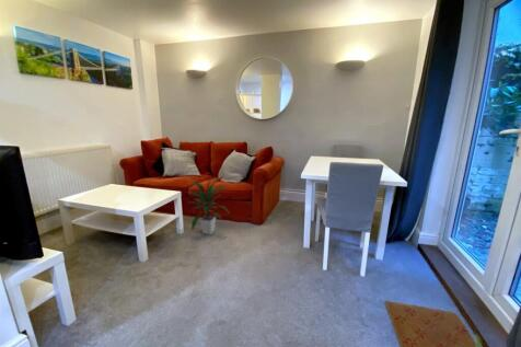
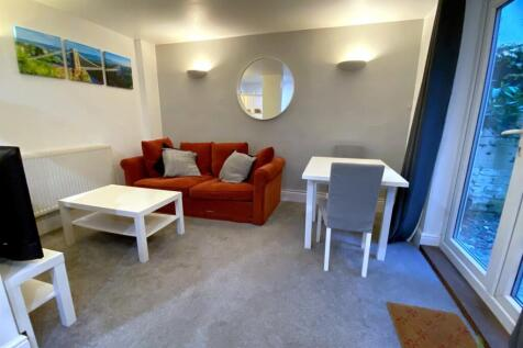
- indoor plant [186,177,230,235]
